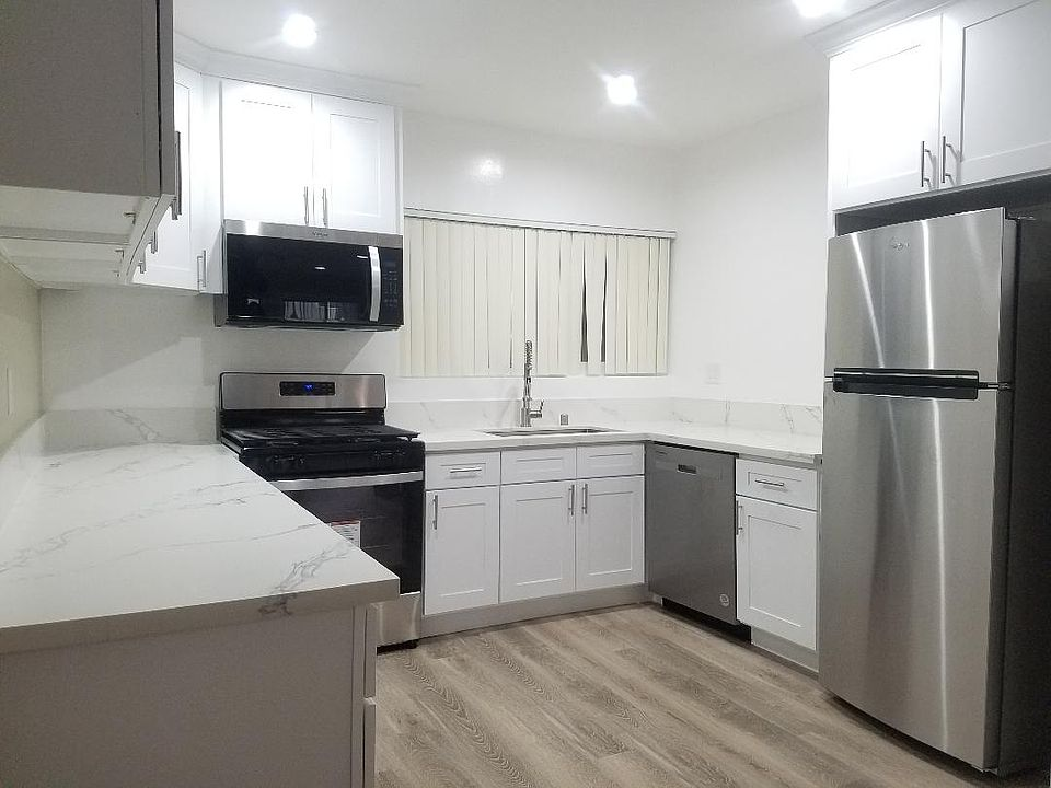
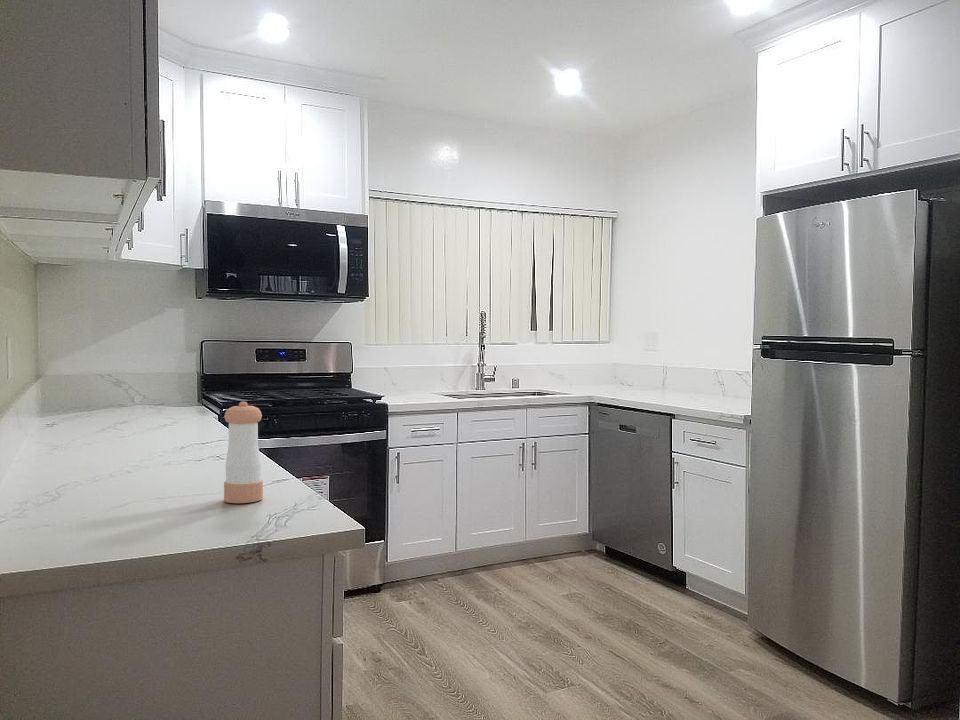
+ pepper shaker [223,401,264,504]
